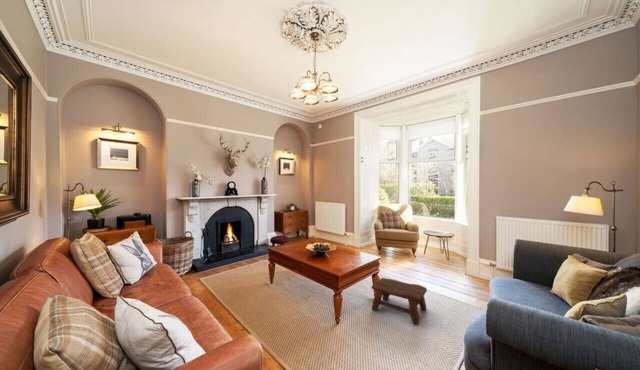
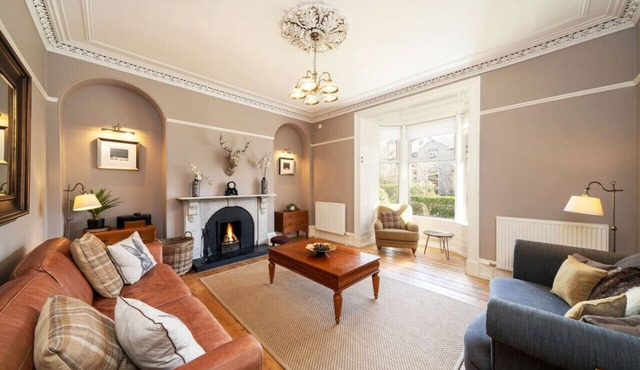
- stool [370,277,428,325]
